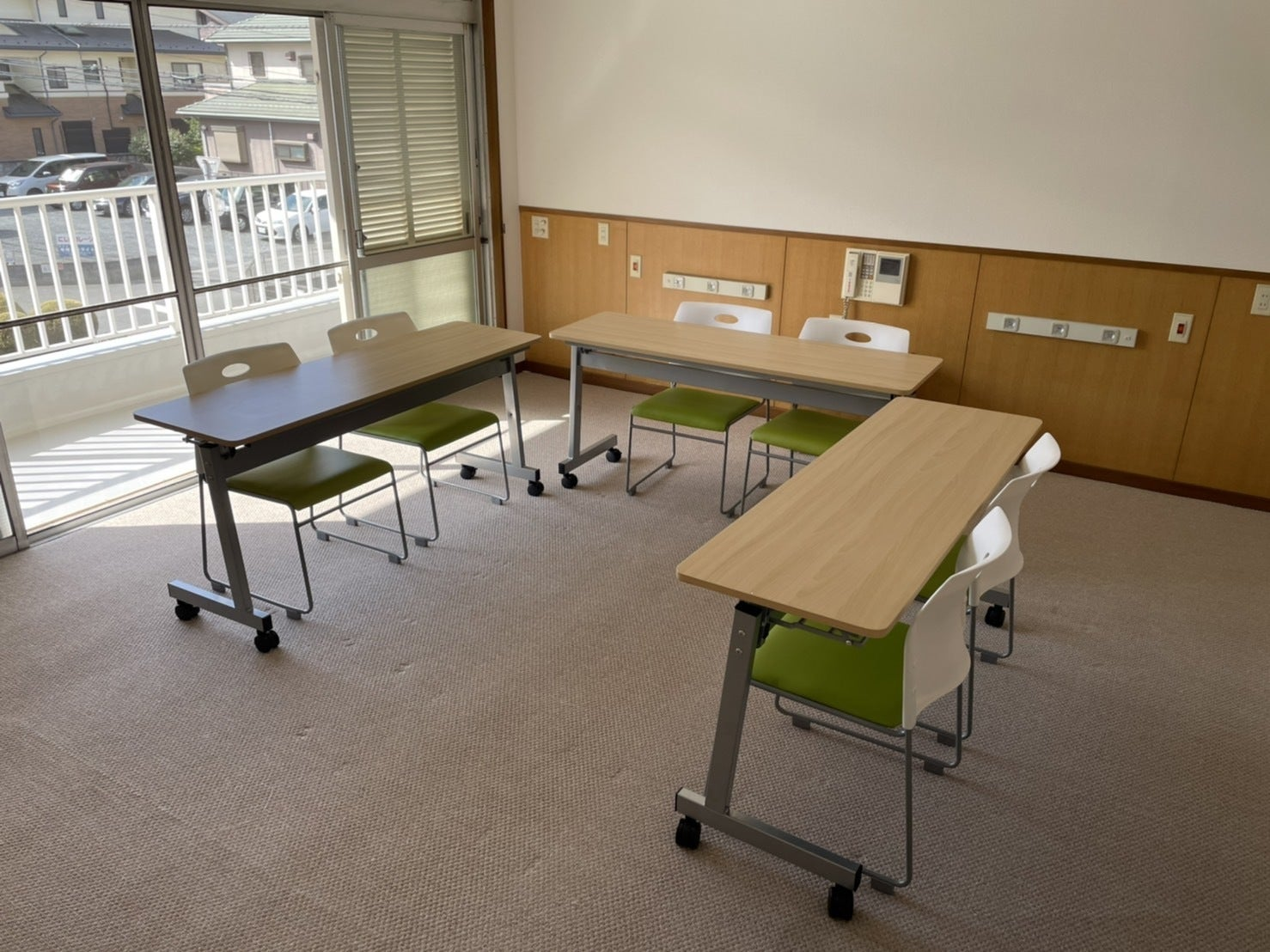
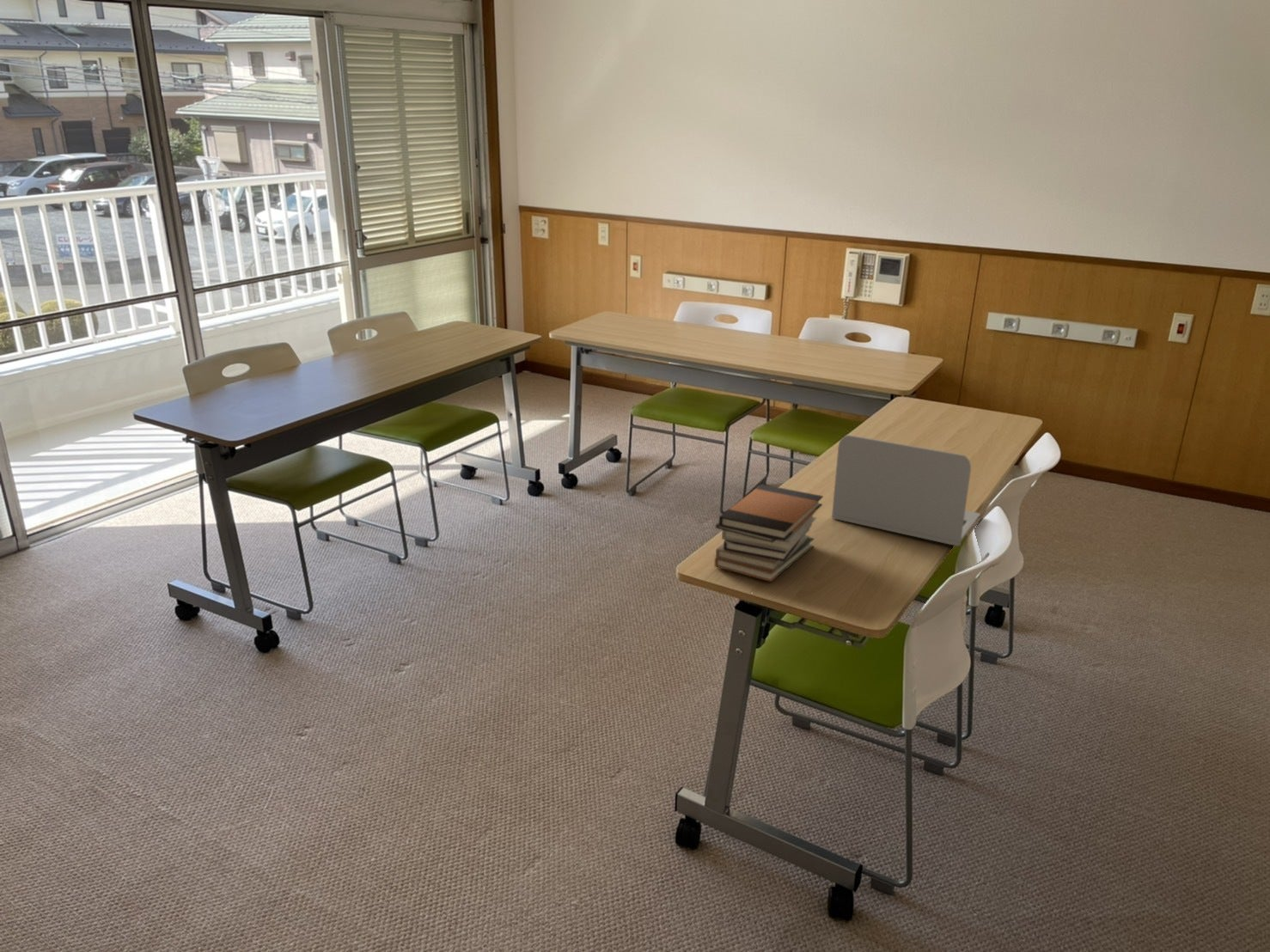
+ book stack [713,484,824,583]
+ laptop [831,434,981,547]
